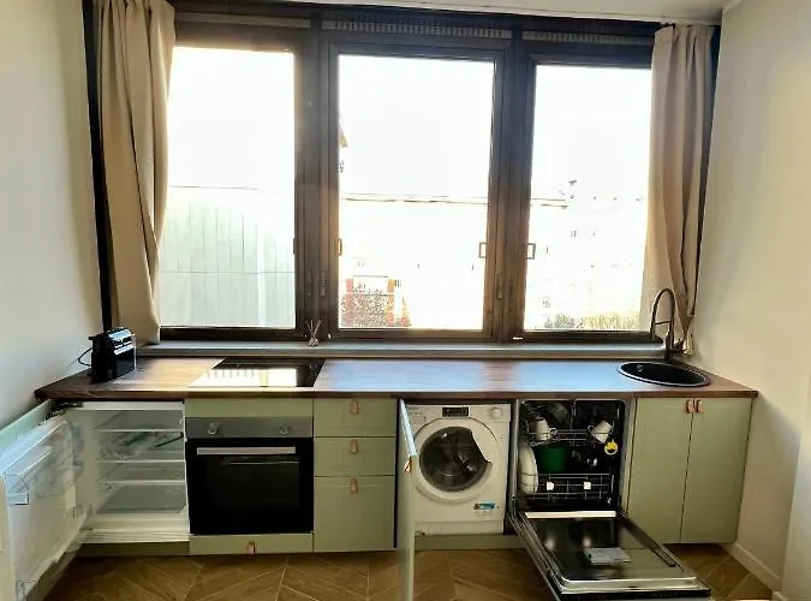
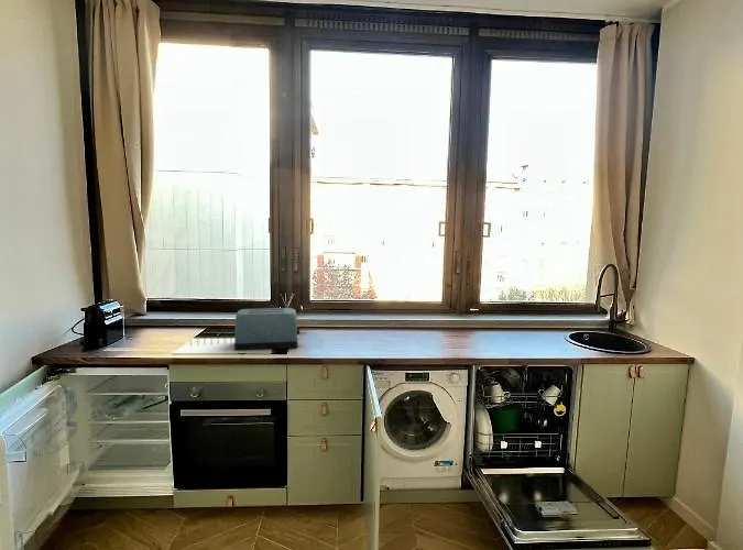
+ toaster [233,307,301,351]
